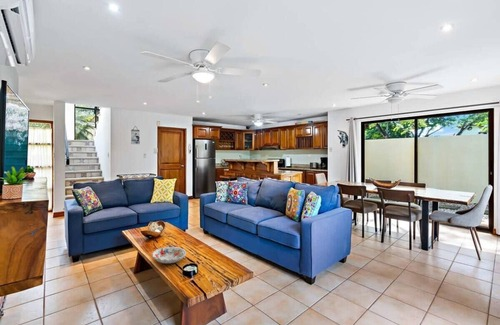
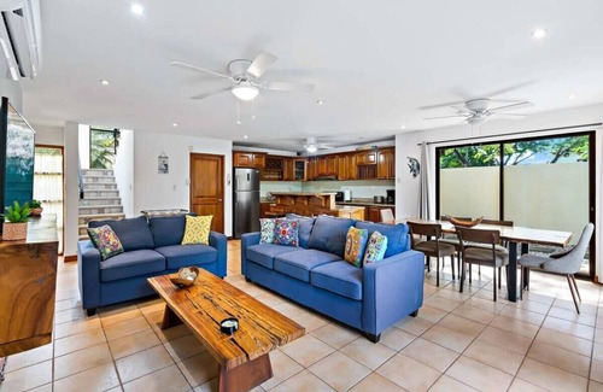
- decorative bowl [151,246,187,264]
